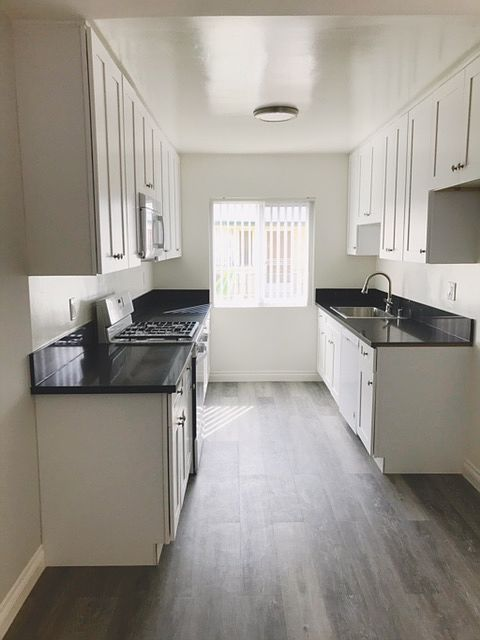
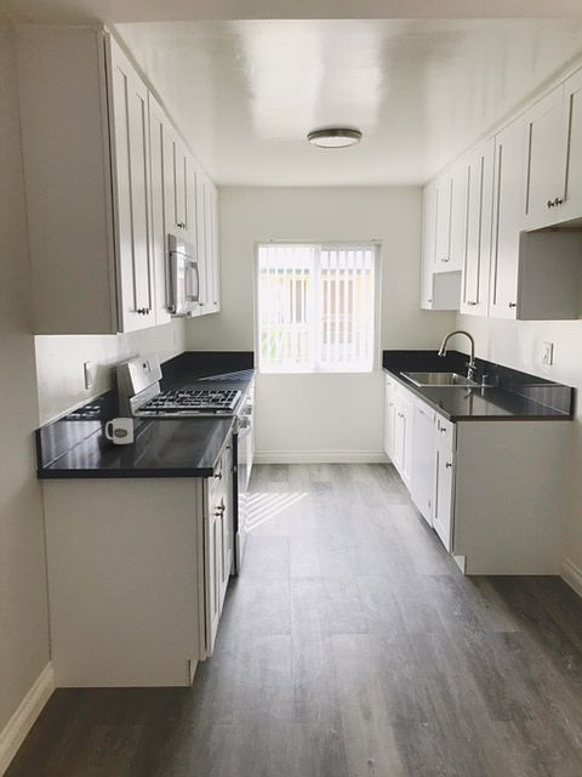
+ mug [104,416,135,446]
